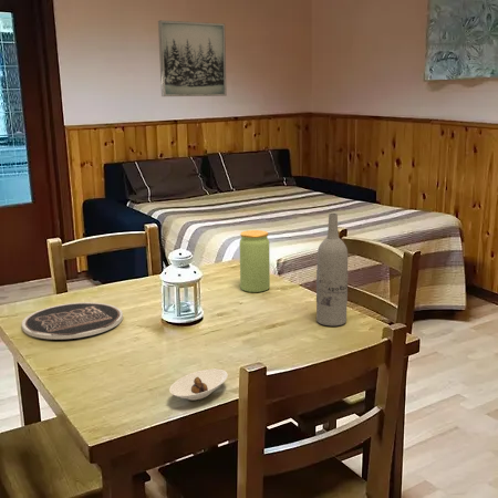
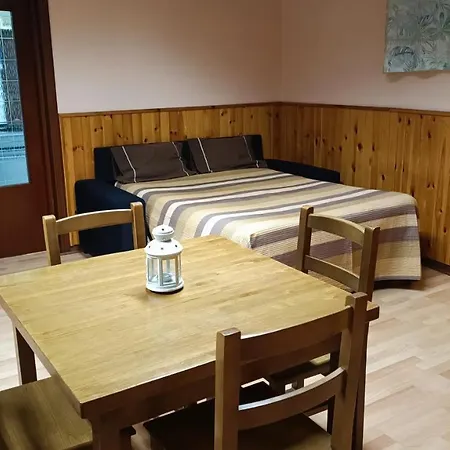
- jar [239,229,271,293]
- plate [21,301,124,341]
- saucer [168,367,229,402]
- wine bottle [315,212,349,328]
- wall art [157,20,227,97]
